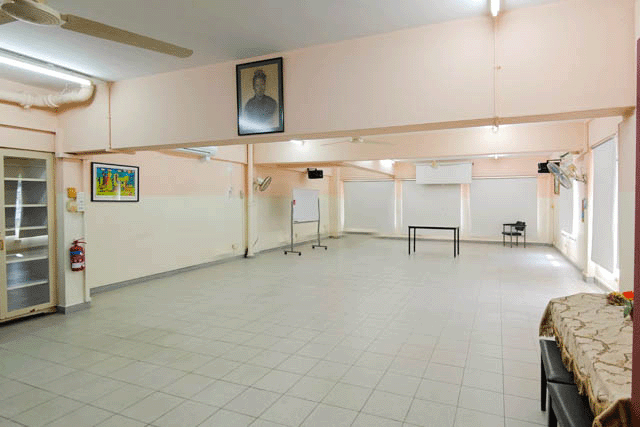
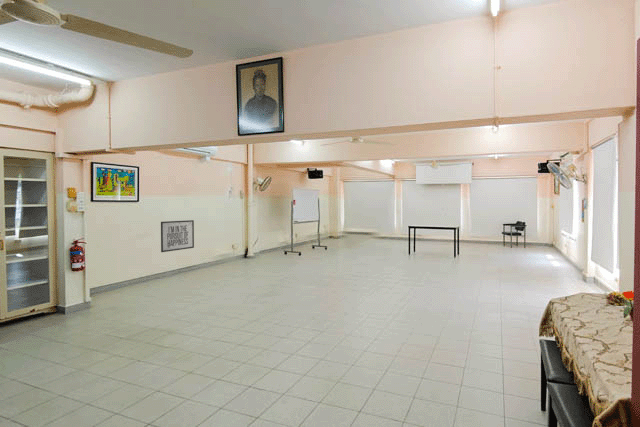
+ mirror [160,219,195,253]
